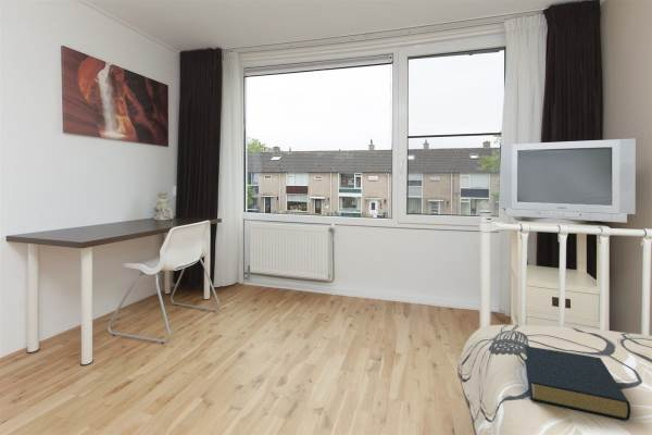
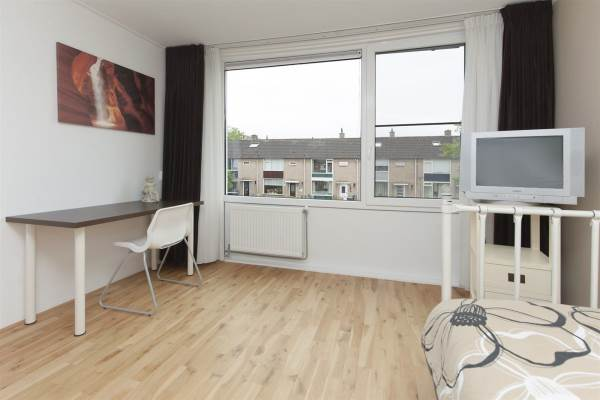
- hardback book [524,345,631,421]
